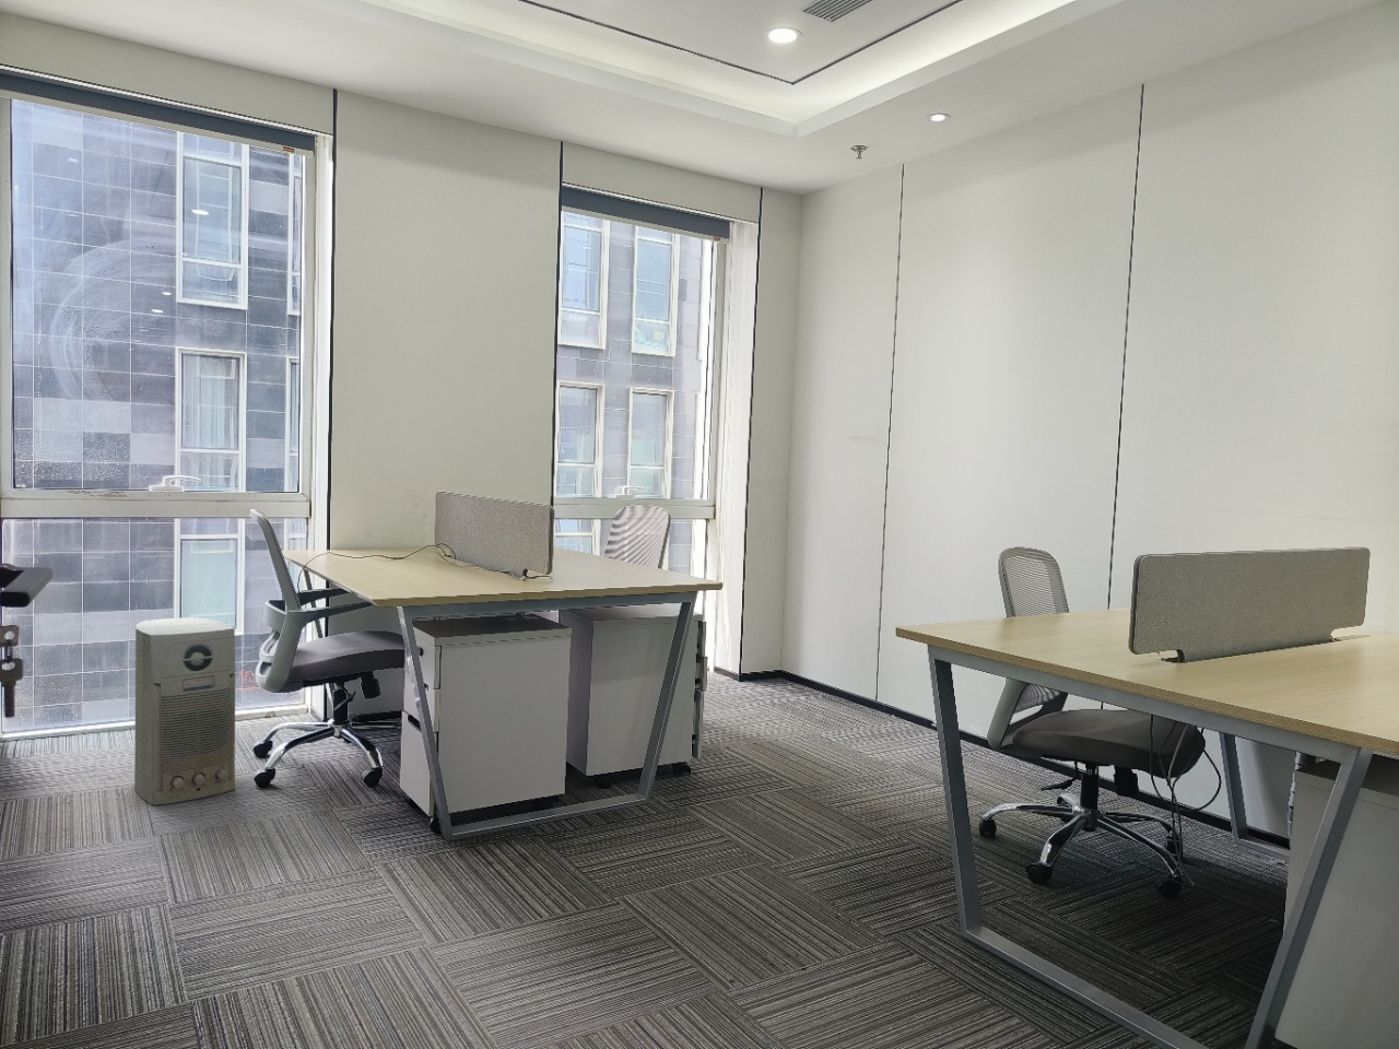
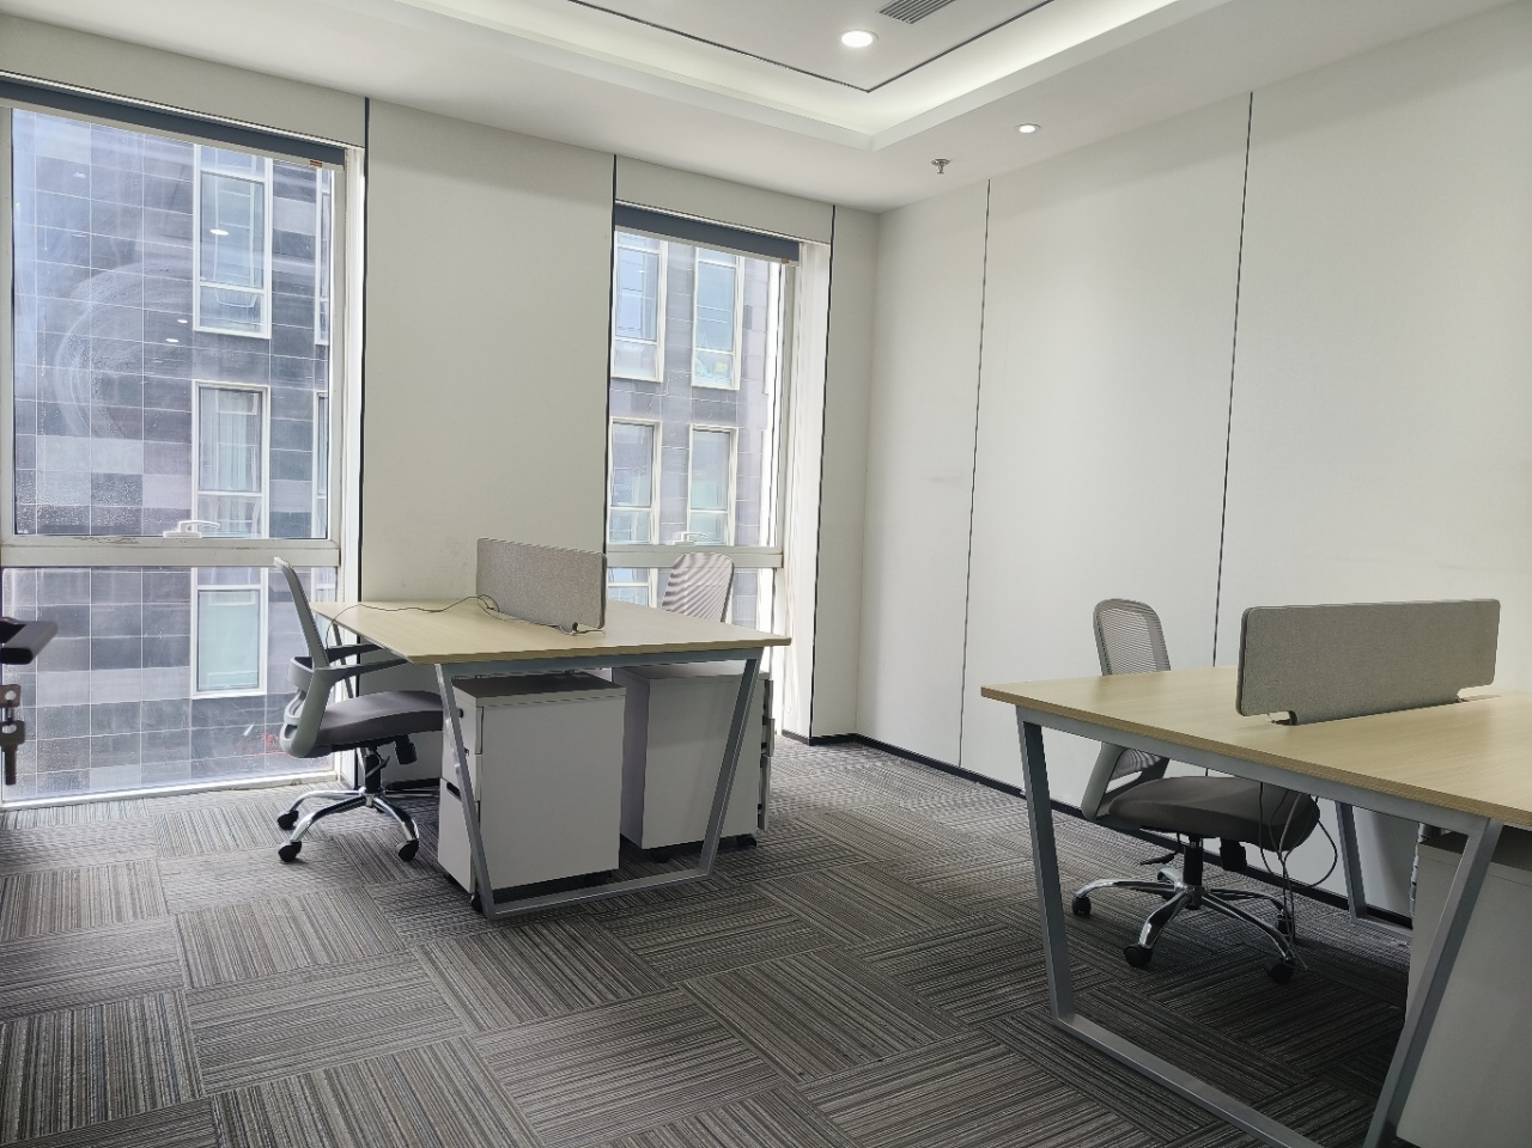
- air purifier [133,616,236,807]
